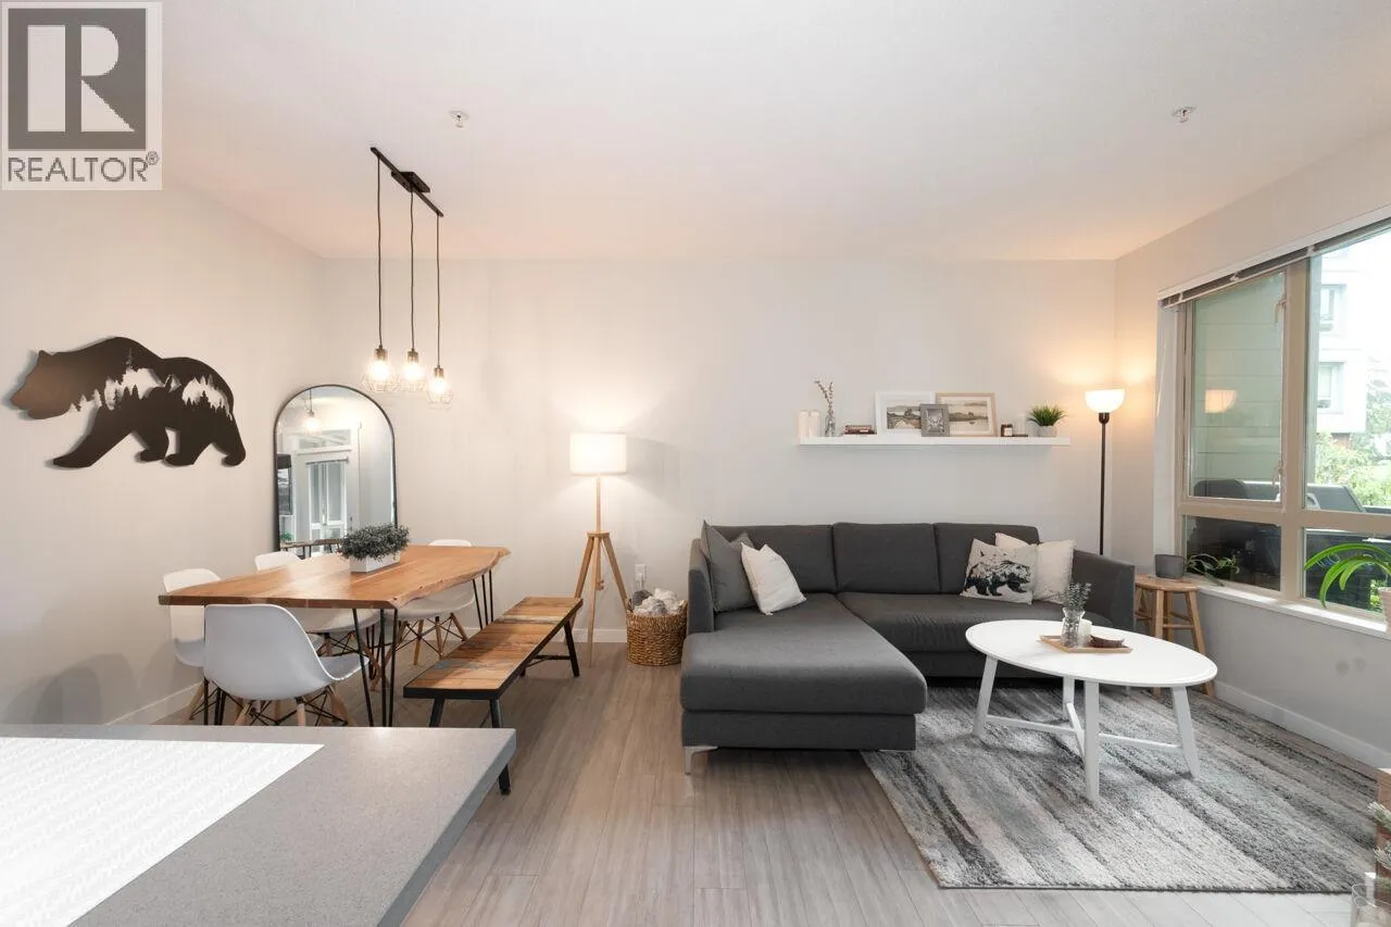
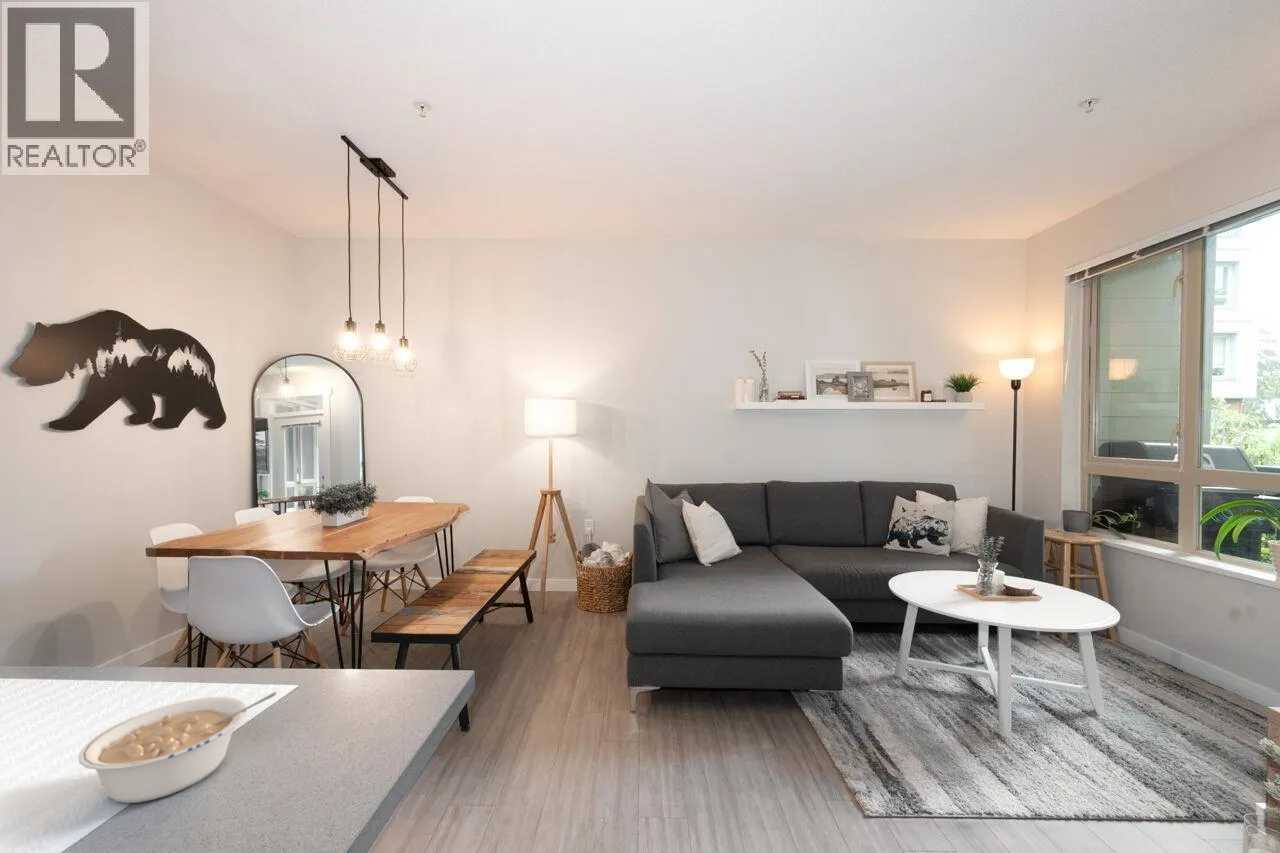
+ legume [78,691,277,804]
